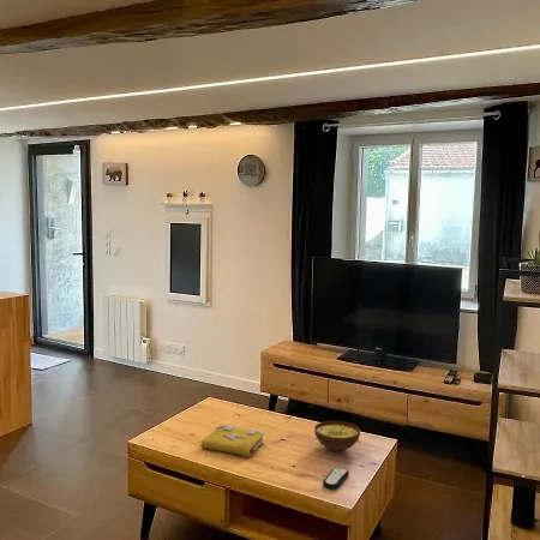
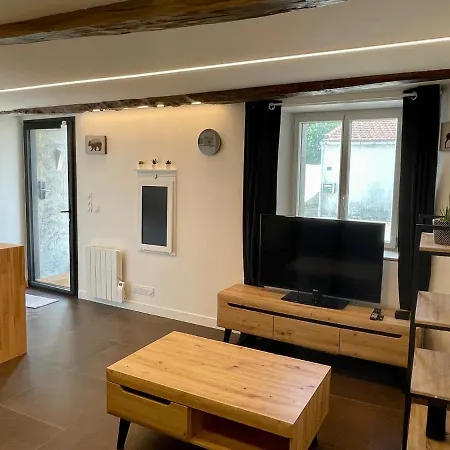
- bowl [313,420,361,454]
- remote control [322,467,350,490]
- spell book [200,424,265,457]
